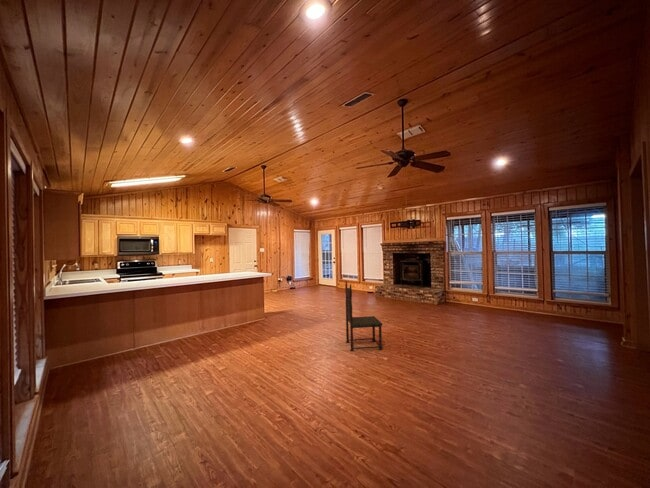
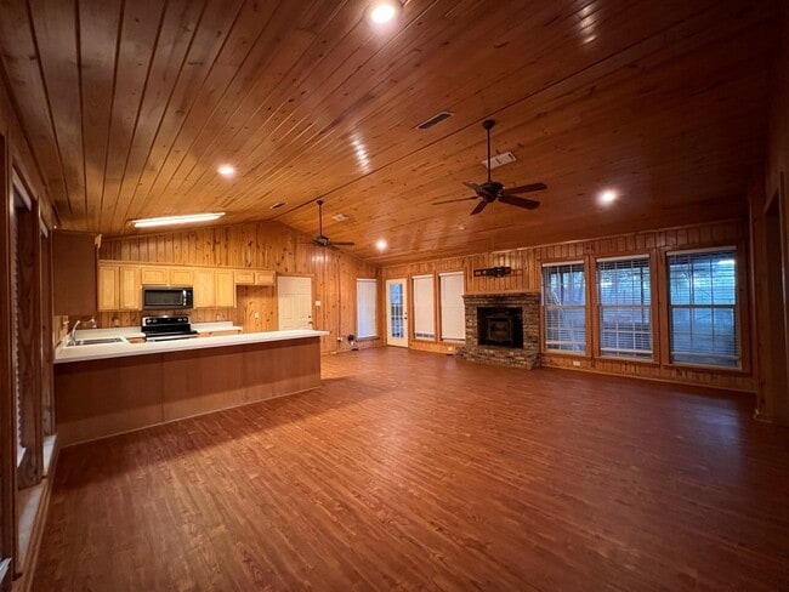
- dining chair [344,280,384,352]
